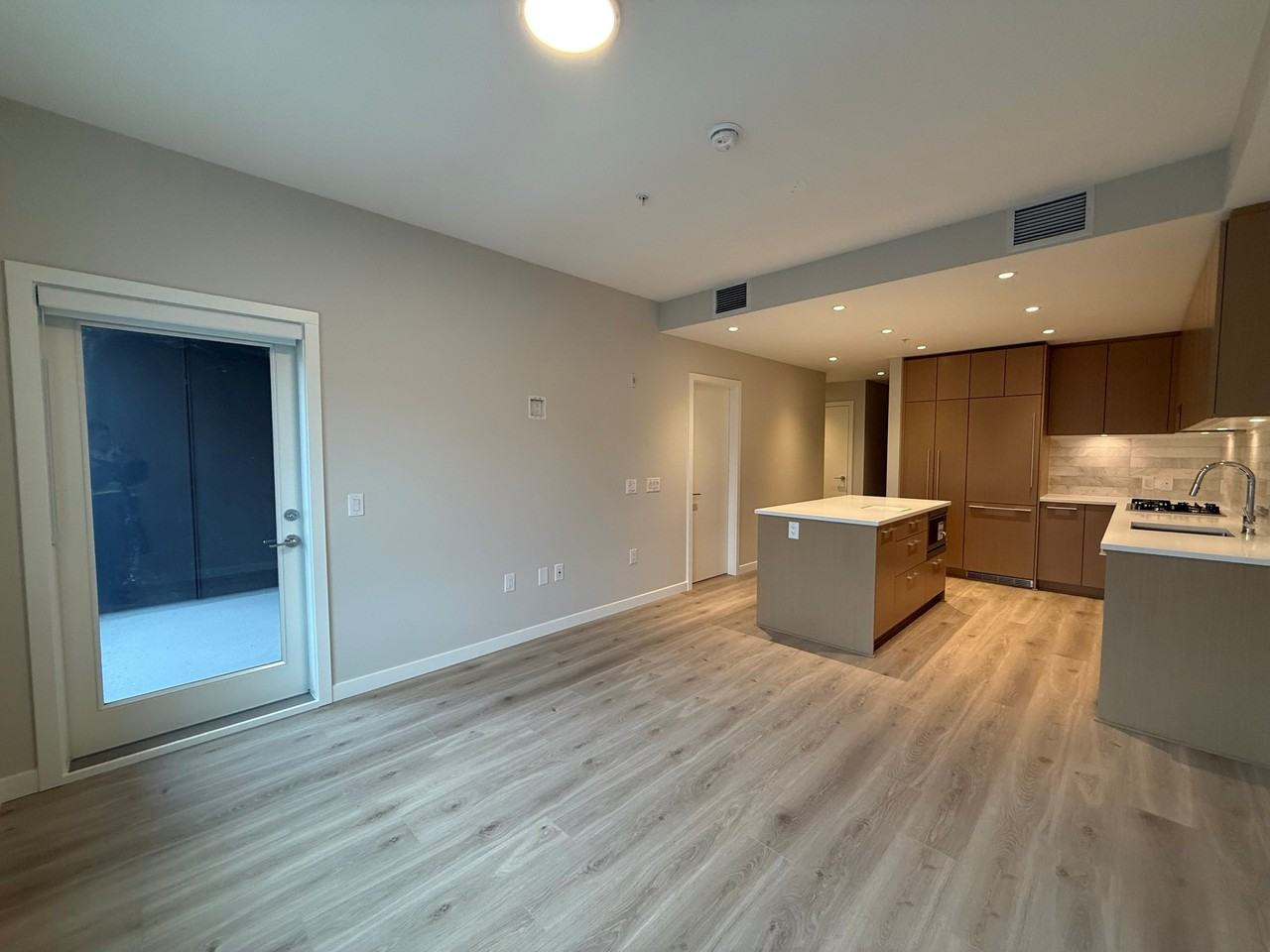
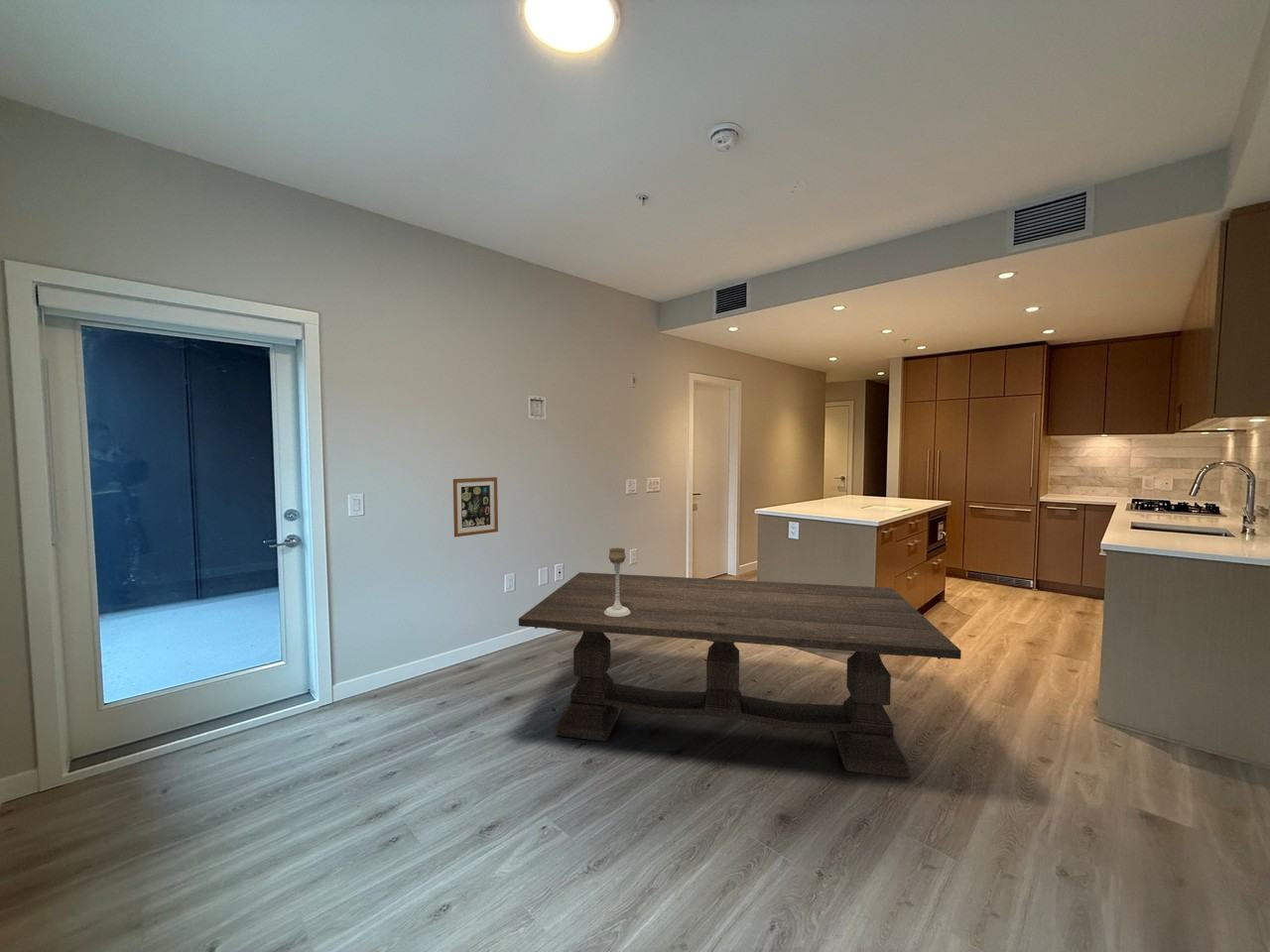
+ dining table [518,571,962,778]
+ wall art [452,476,499,538]
+ candle holder [604,546,630,617]
